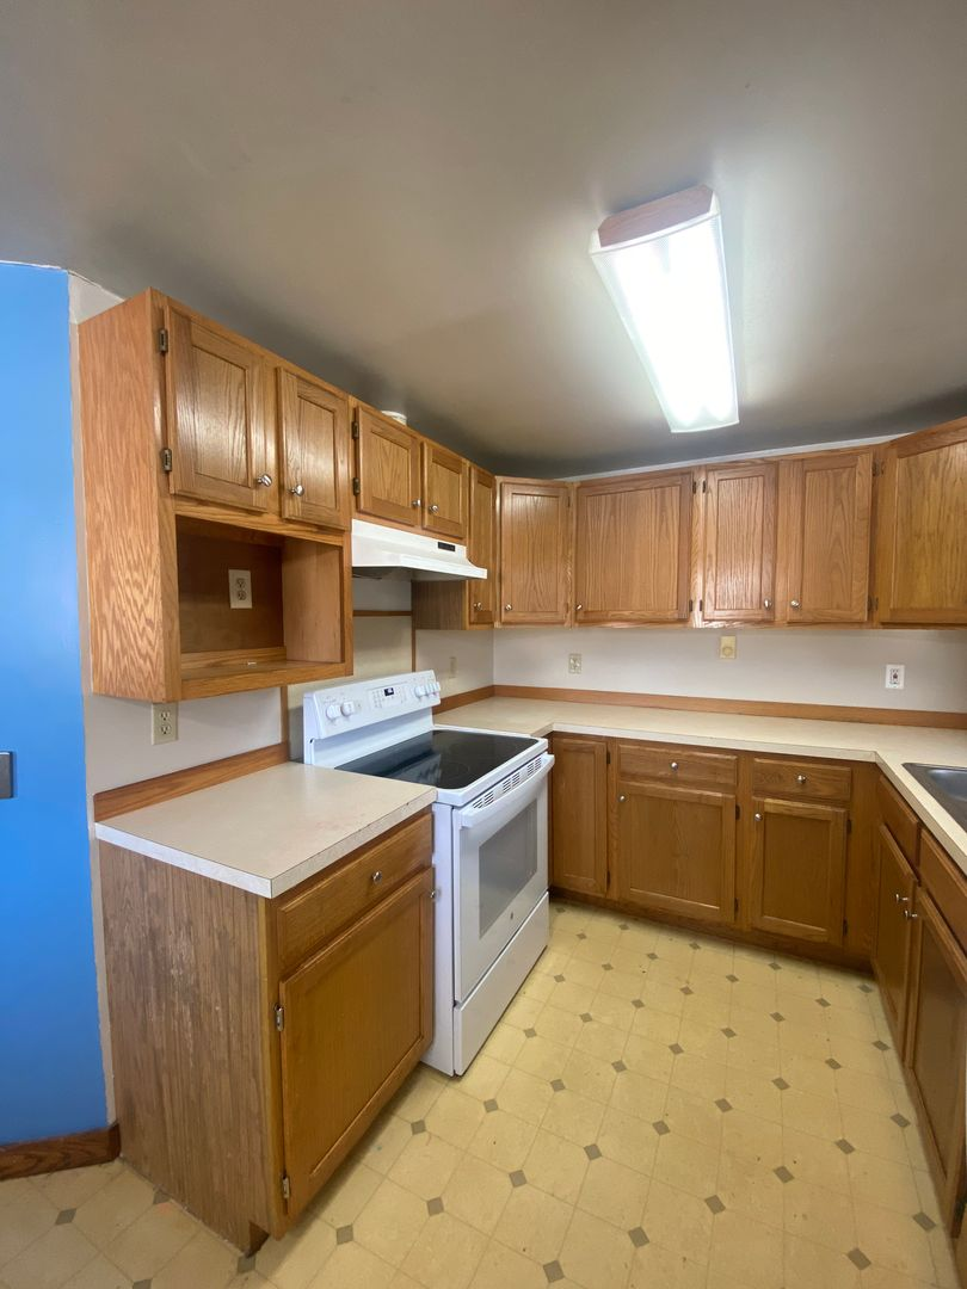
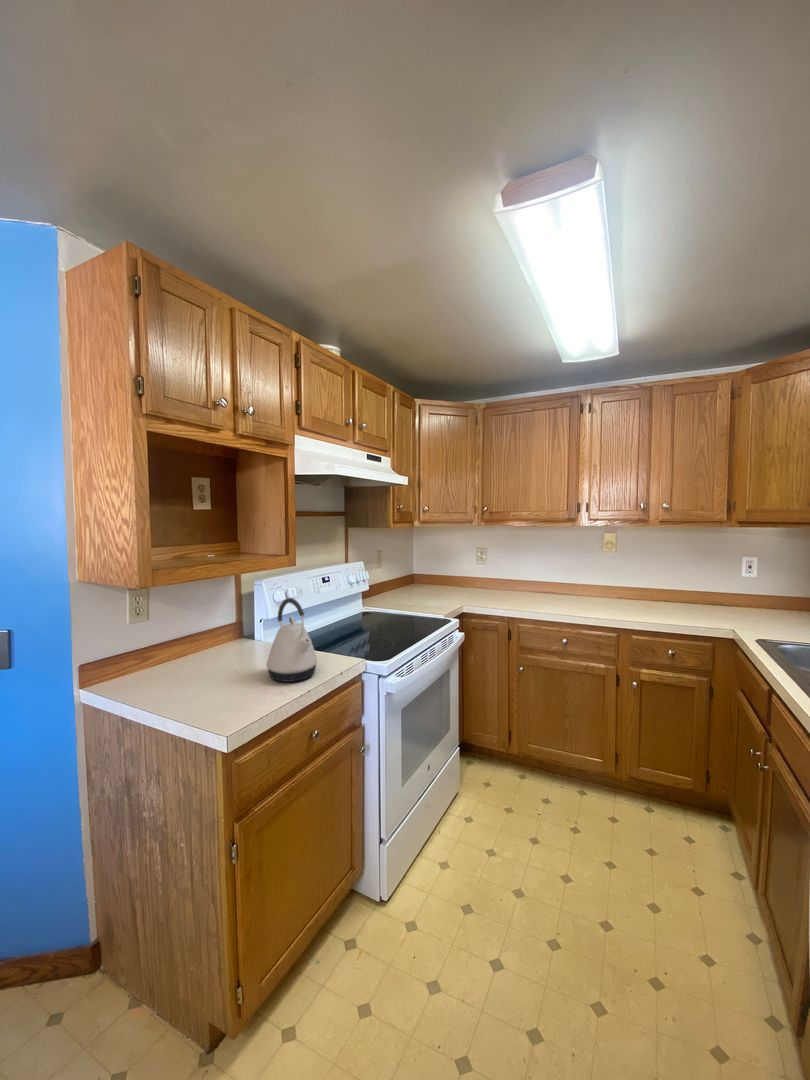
+ kettle [265,597,318,683]
